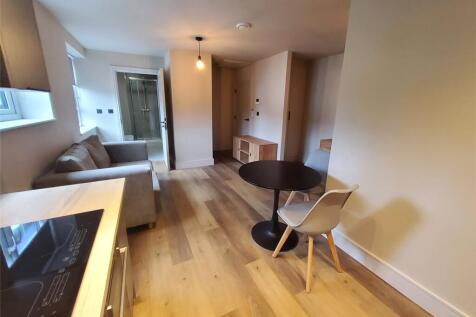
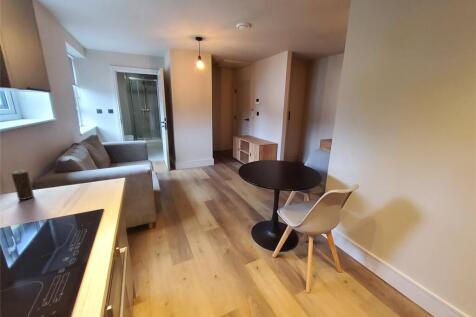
+ candle [11,169,35,201]
